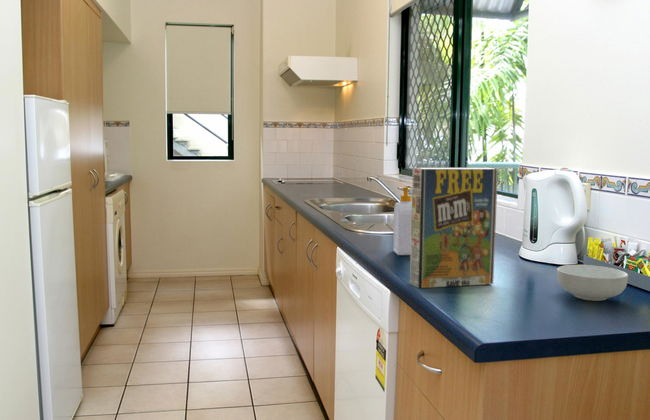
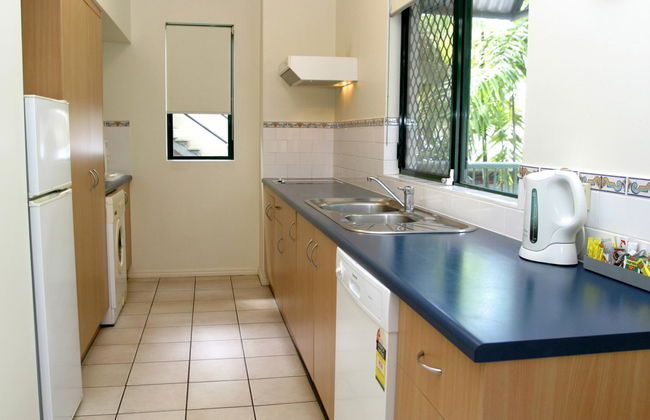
- cereal box [409,167,499,289]
- soap bottle [392,186,412,256]
- cereal bowl [556,264,629,302]
